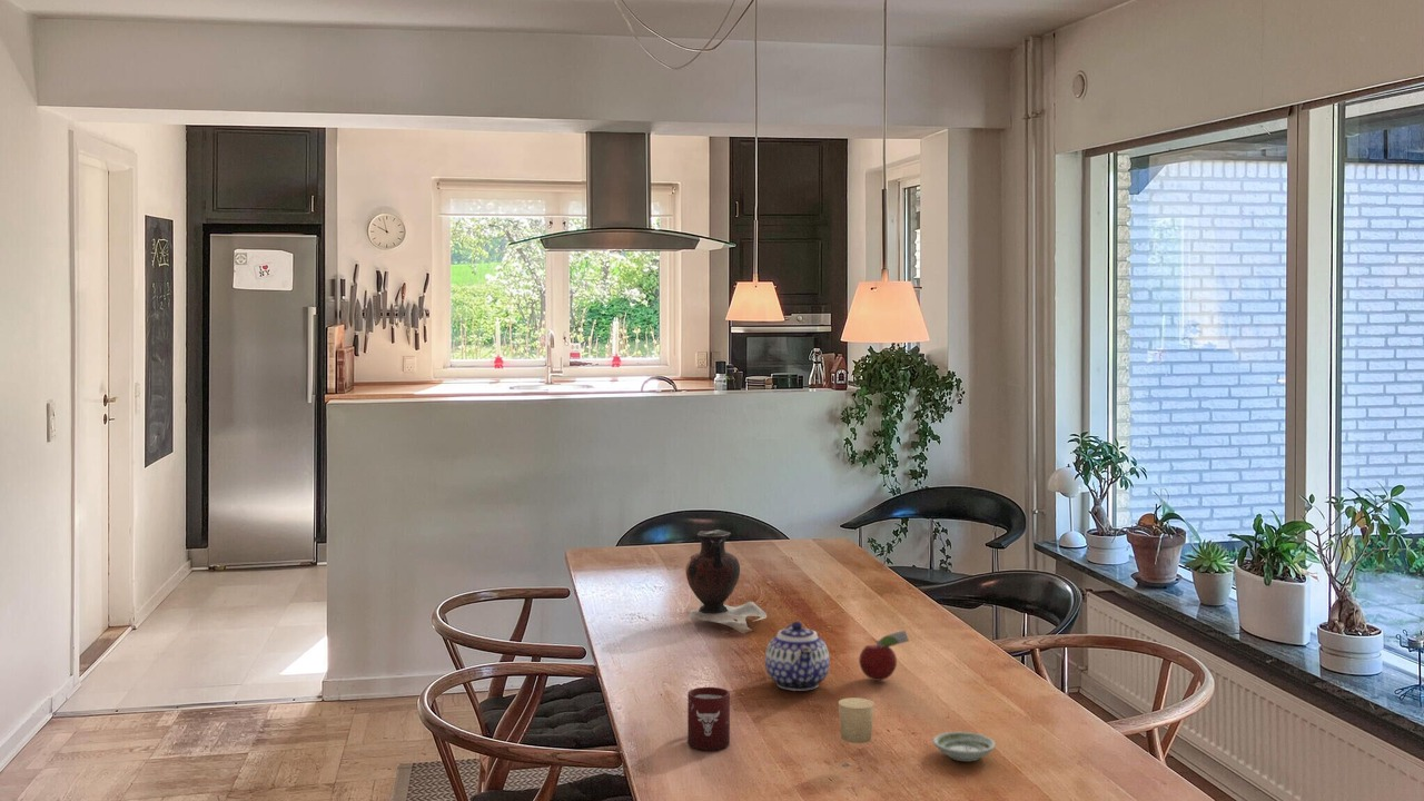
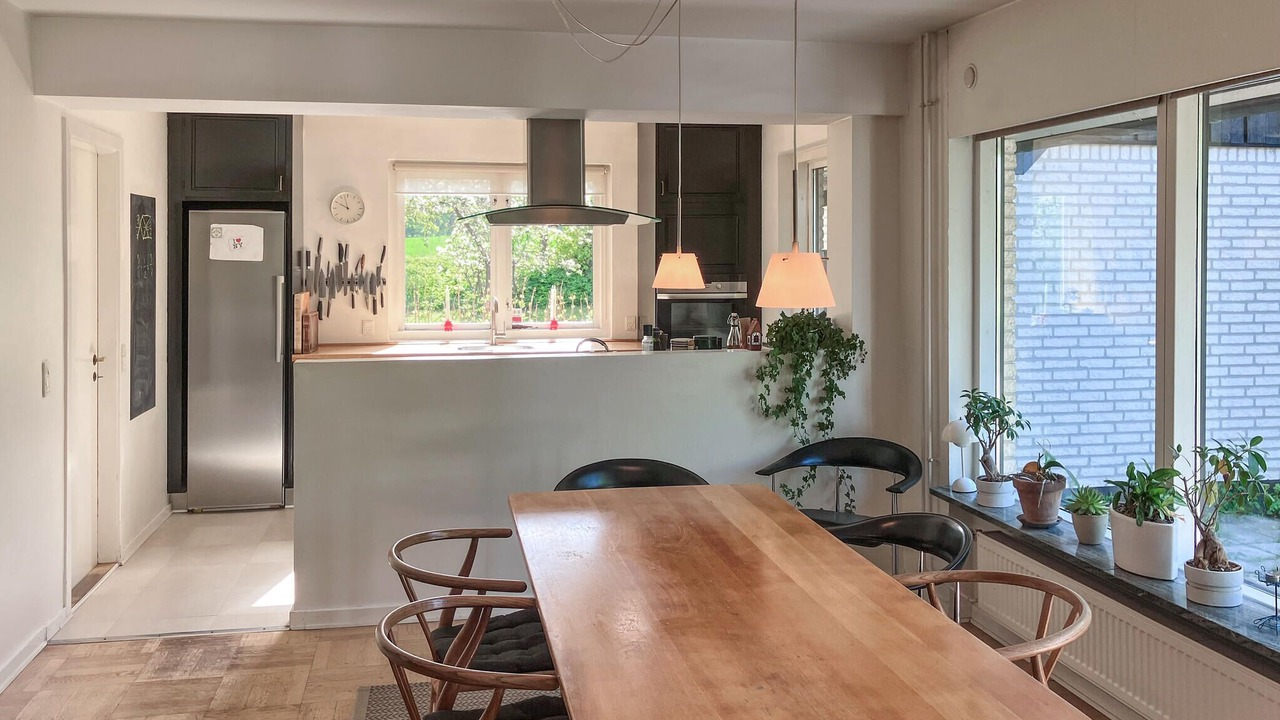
- candle [838,696,876,744]
- cup [686,686,731,751]
- saucer [932,731,997,762]
- vase [684,528,768,634]
- fruit [858,630,910,682]
- teapot [764,621,831,692]
